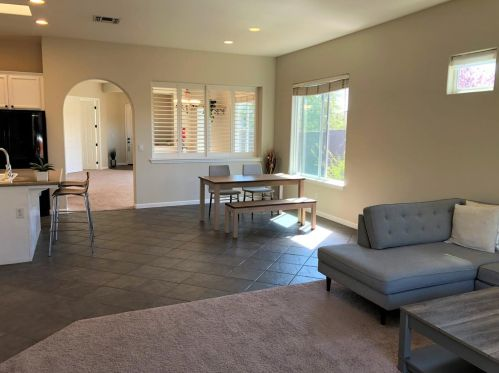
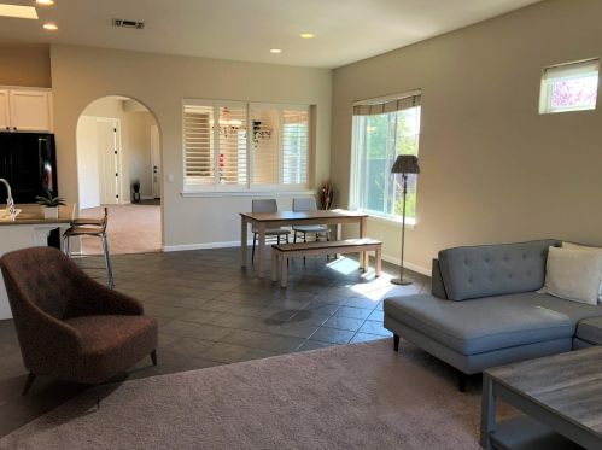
+ armchair [0,245,159,410]
+ floor lamp [390,153,421,286]
